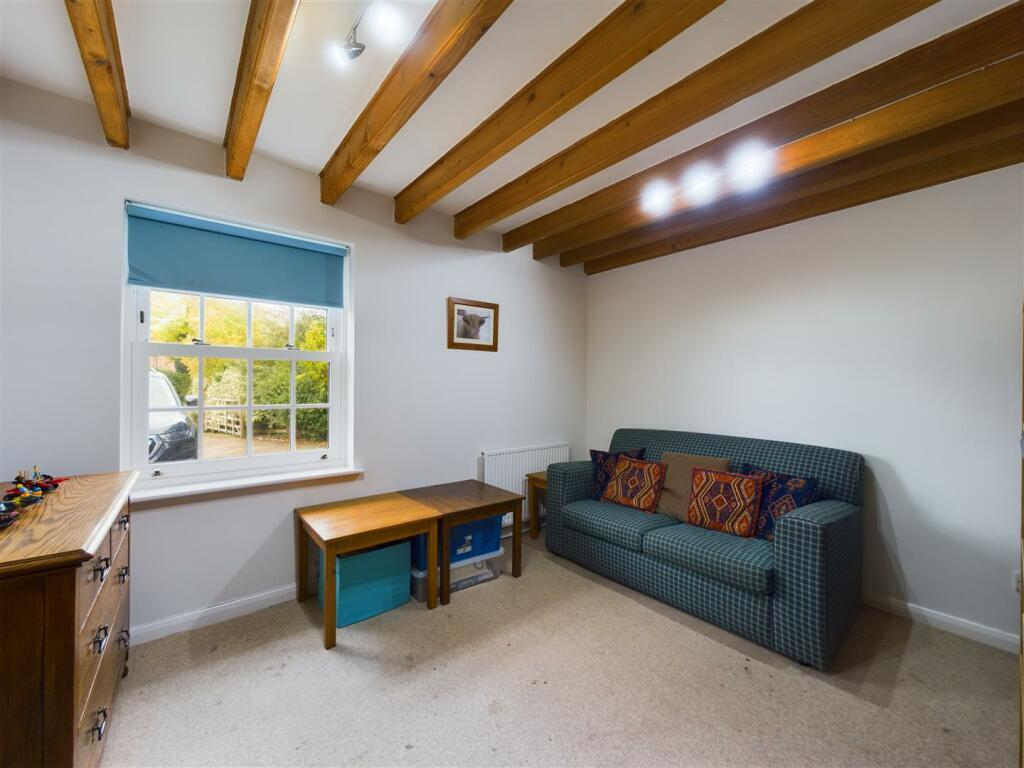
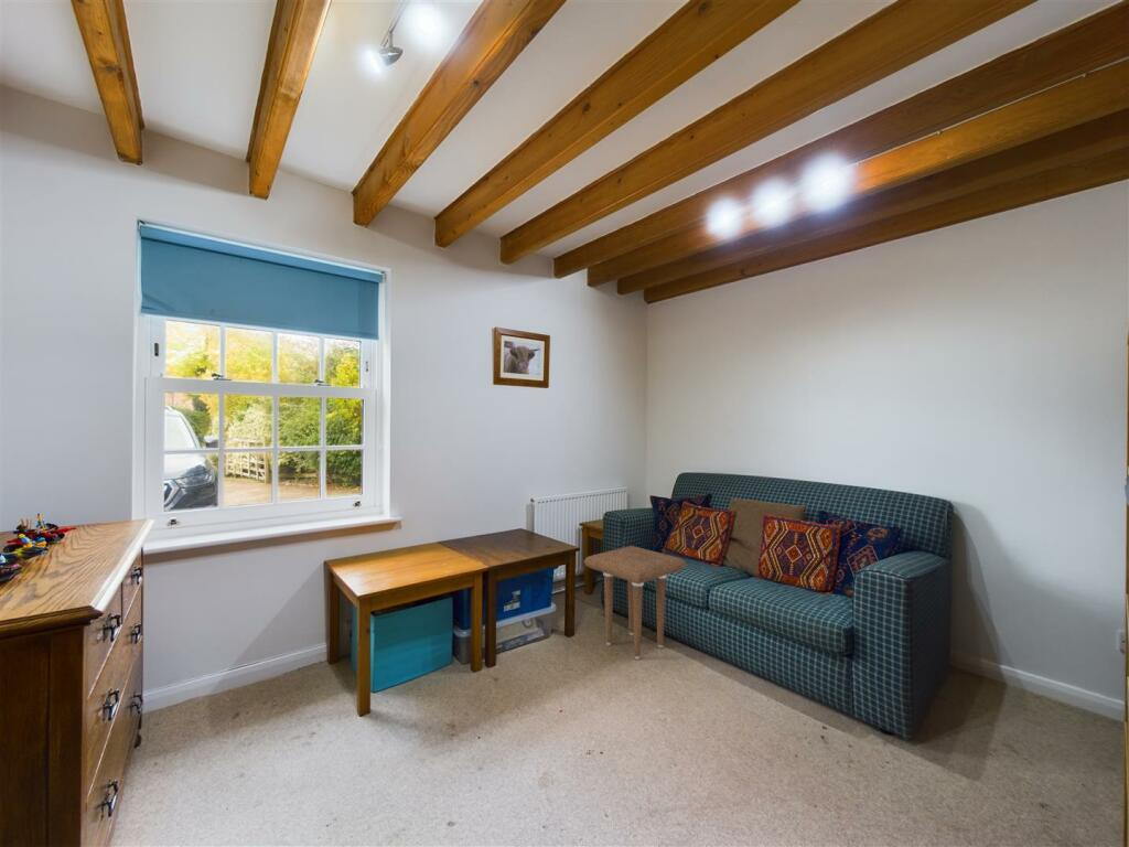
+ side table [583,545,687,661]
